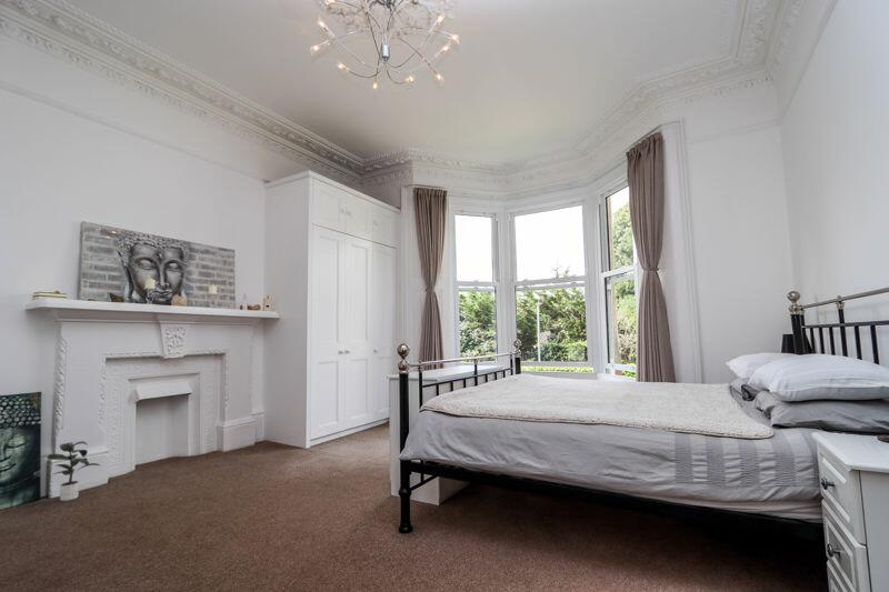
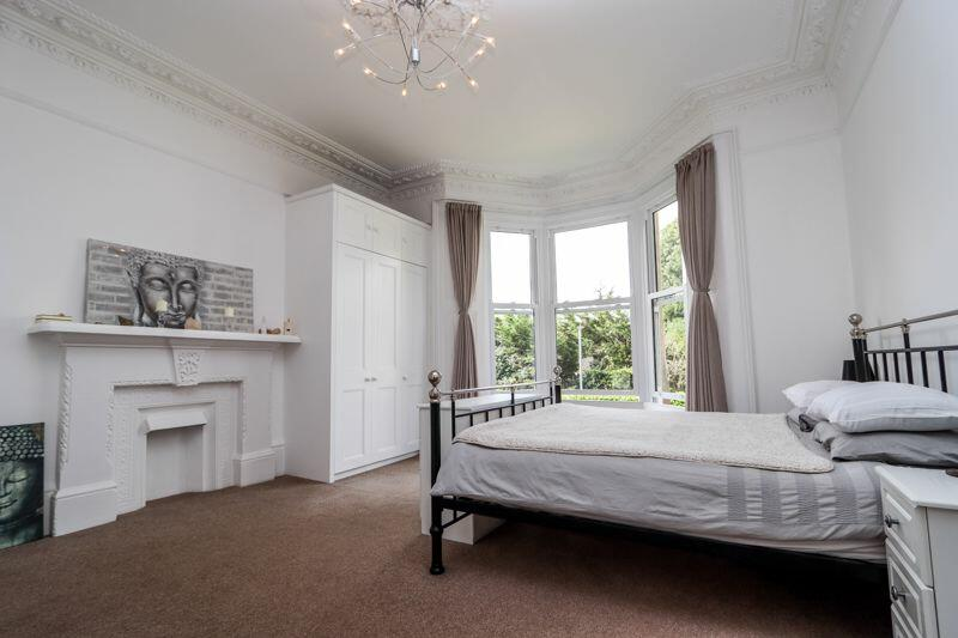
- potted plant [46,440,102,502]
